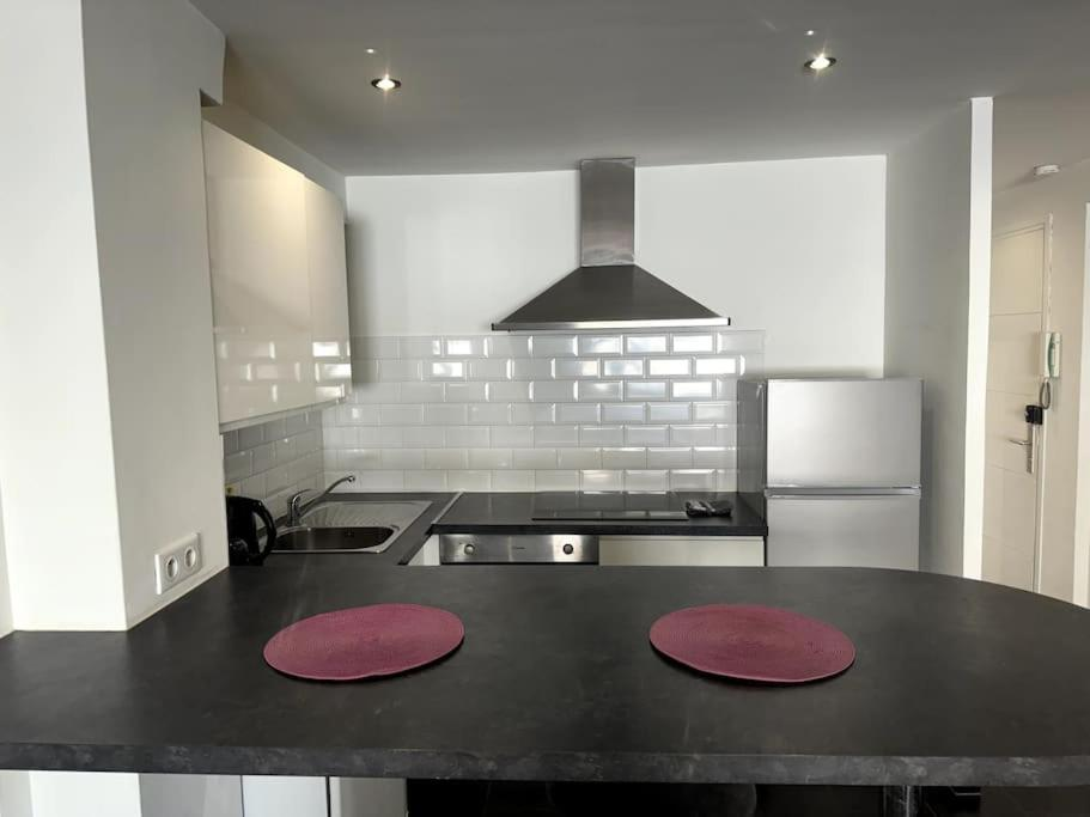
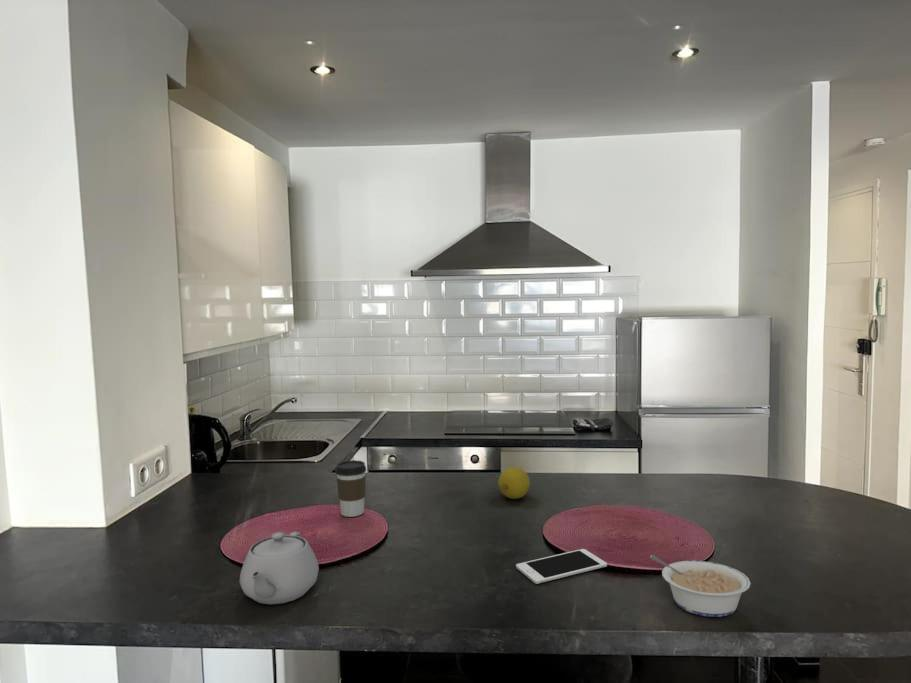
+ teapot [239,531,320,605]
+ cell phone [515,548,608,585]
+ coffee cup [334,459,367,518]
+ legume [649,554,752,618]
+ lemon [497,466,531,500]
